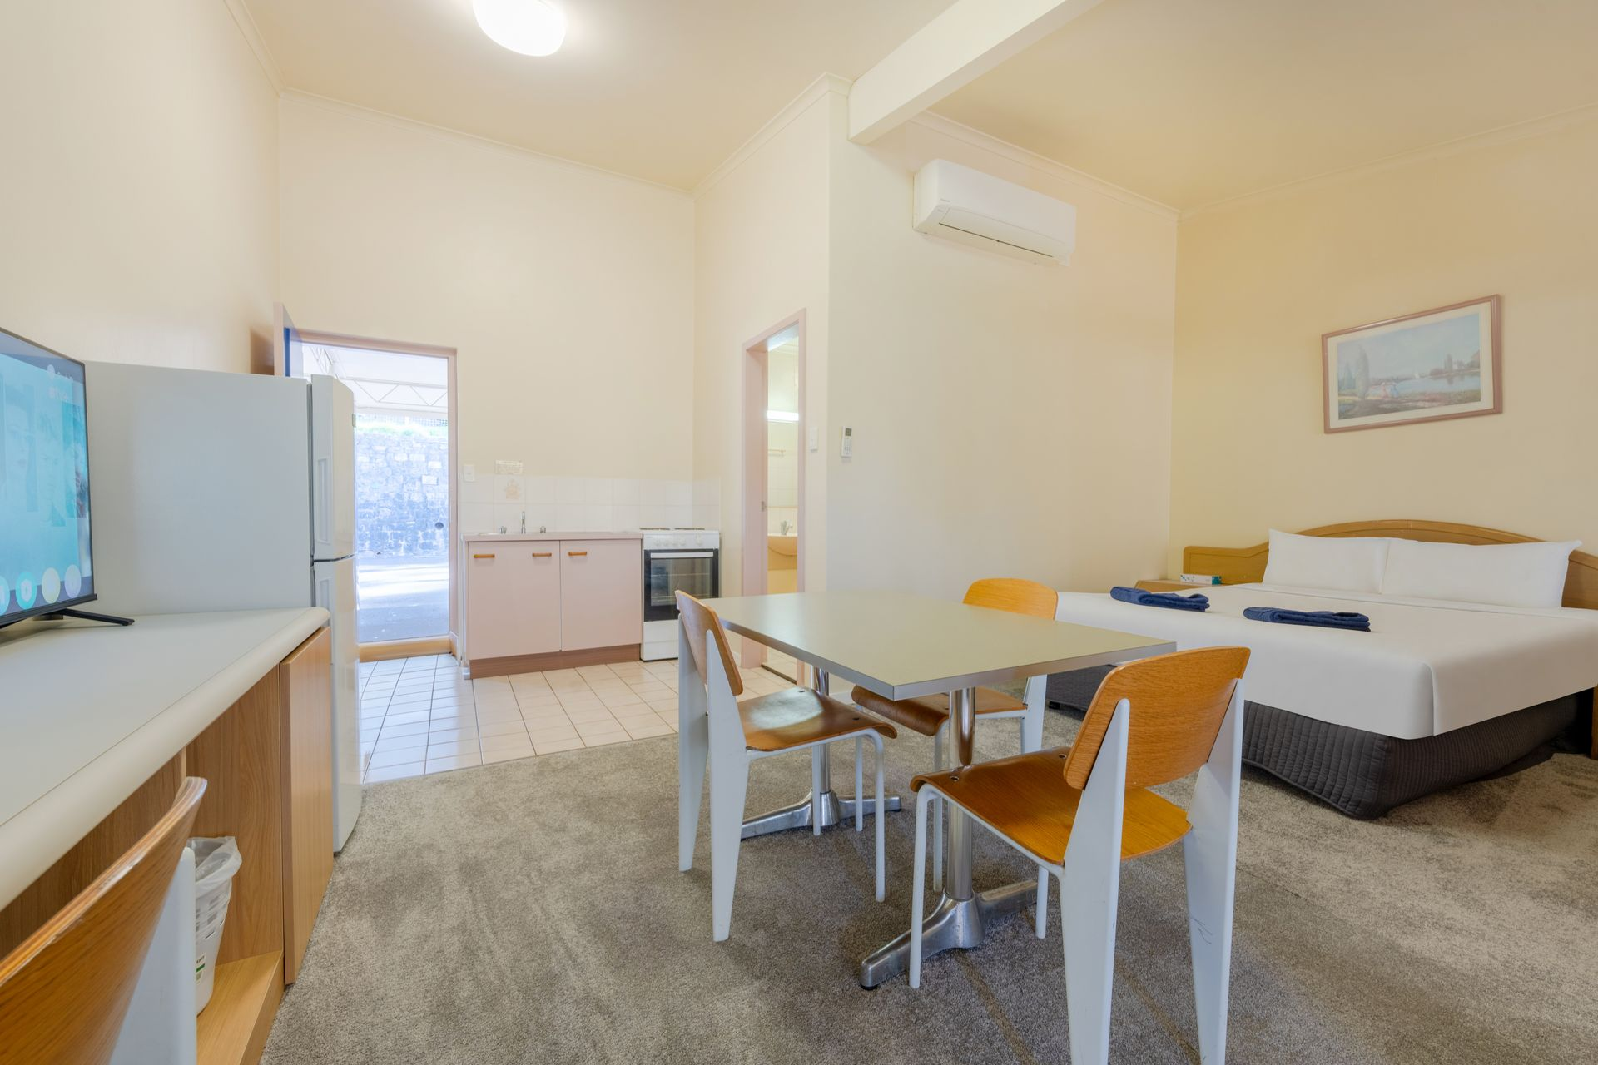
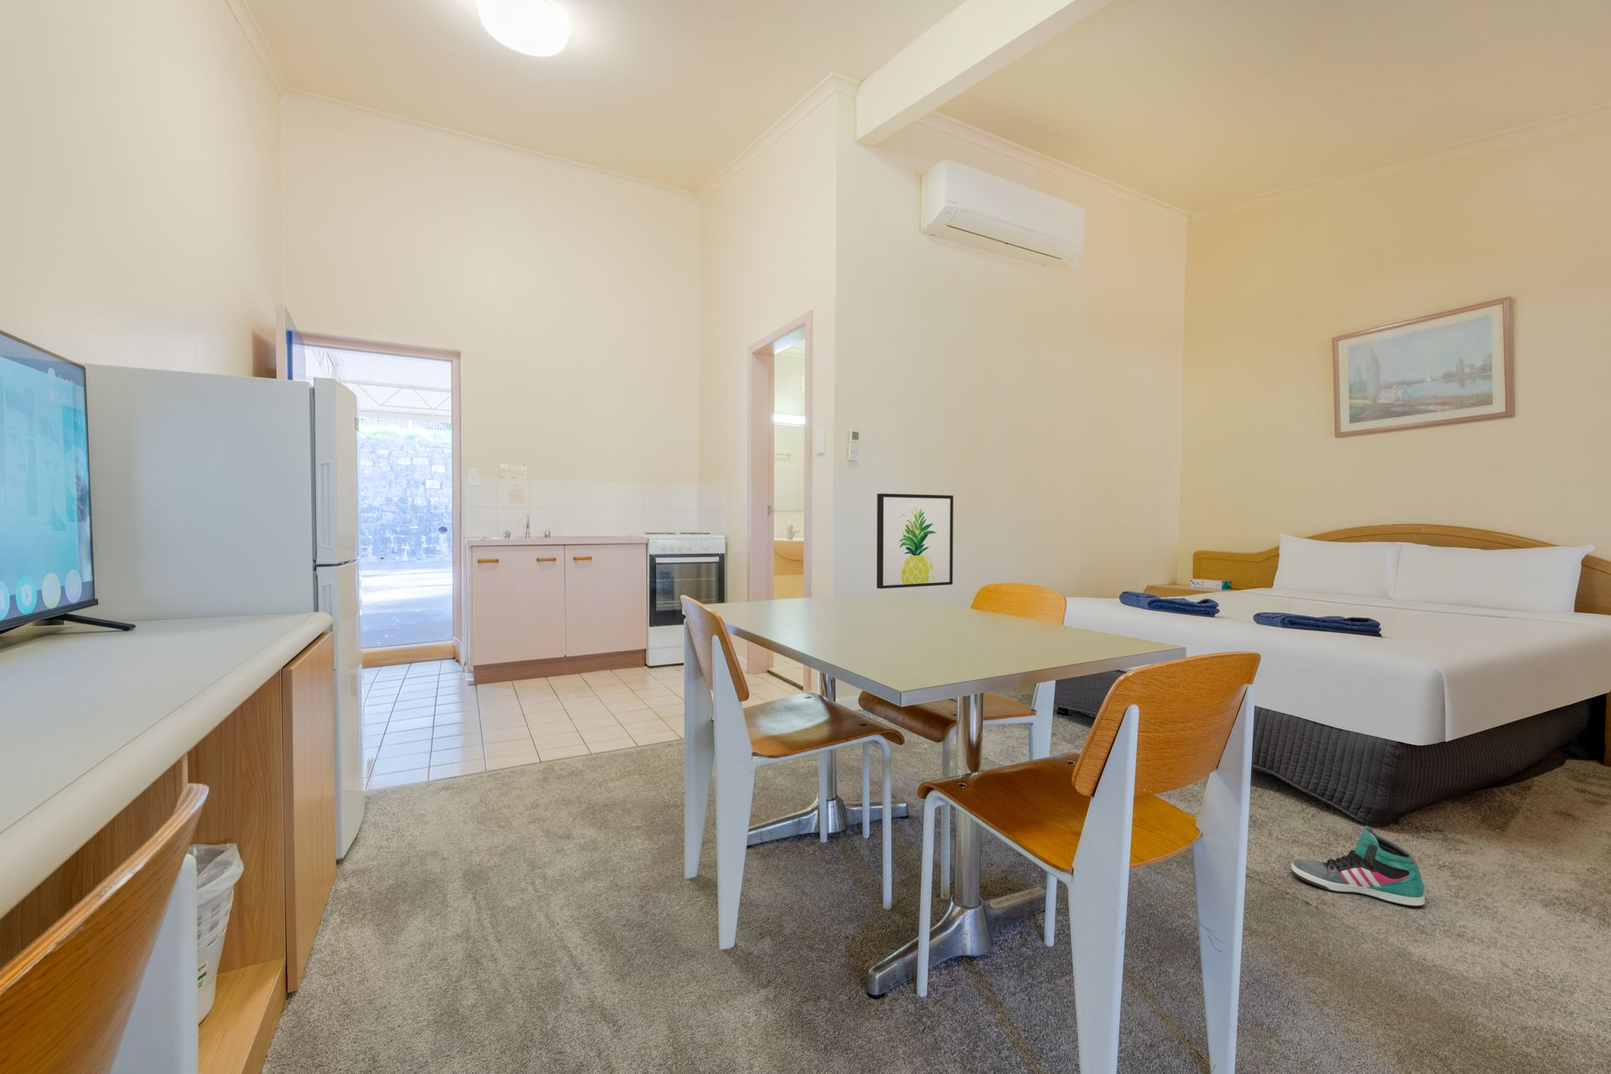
+ wall art [876,493,954,590]
+ sneaker [1291,826,1425,907]
